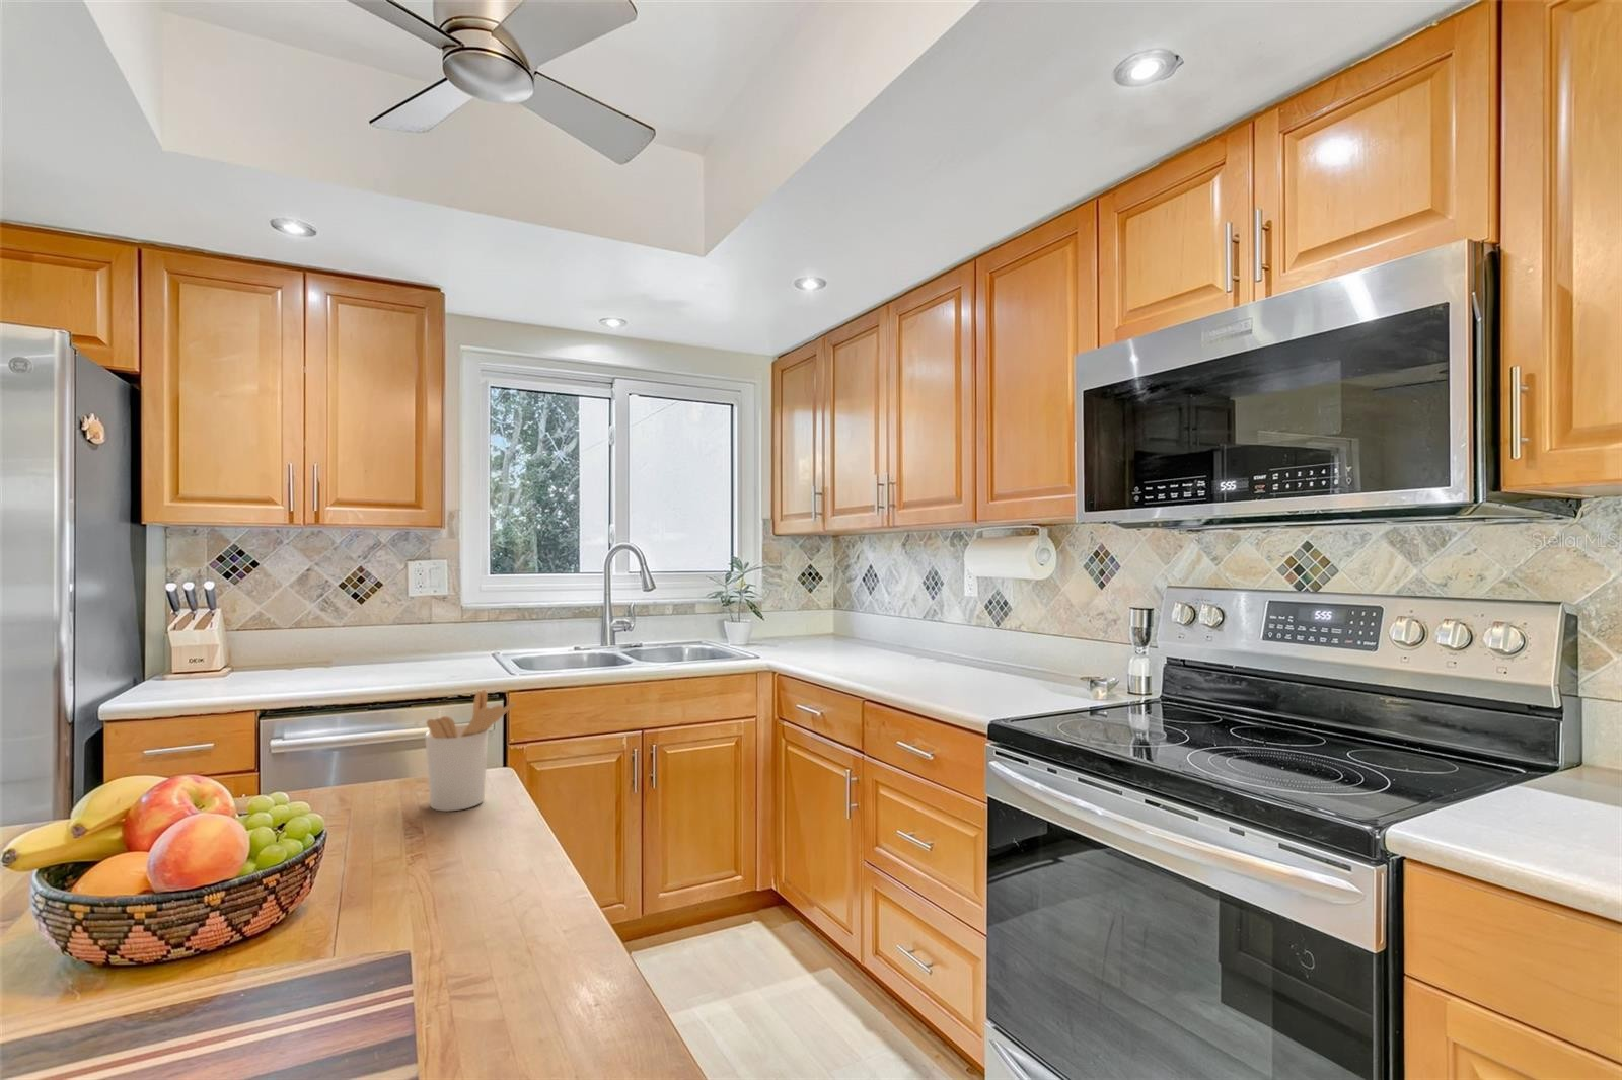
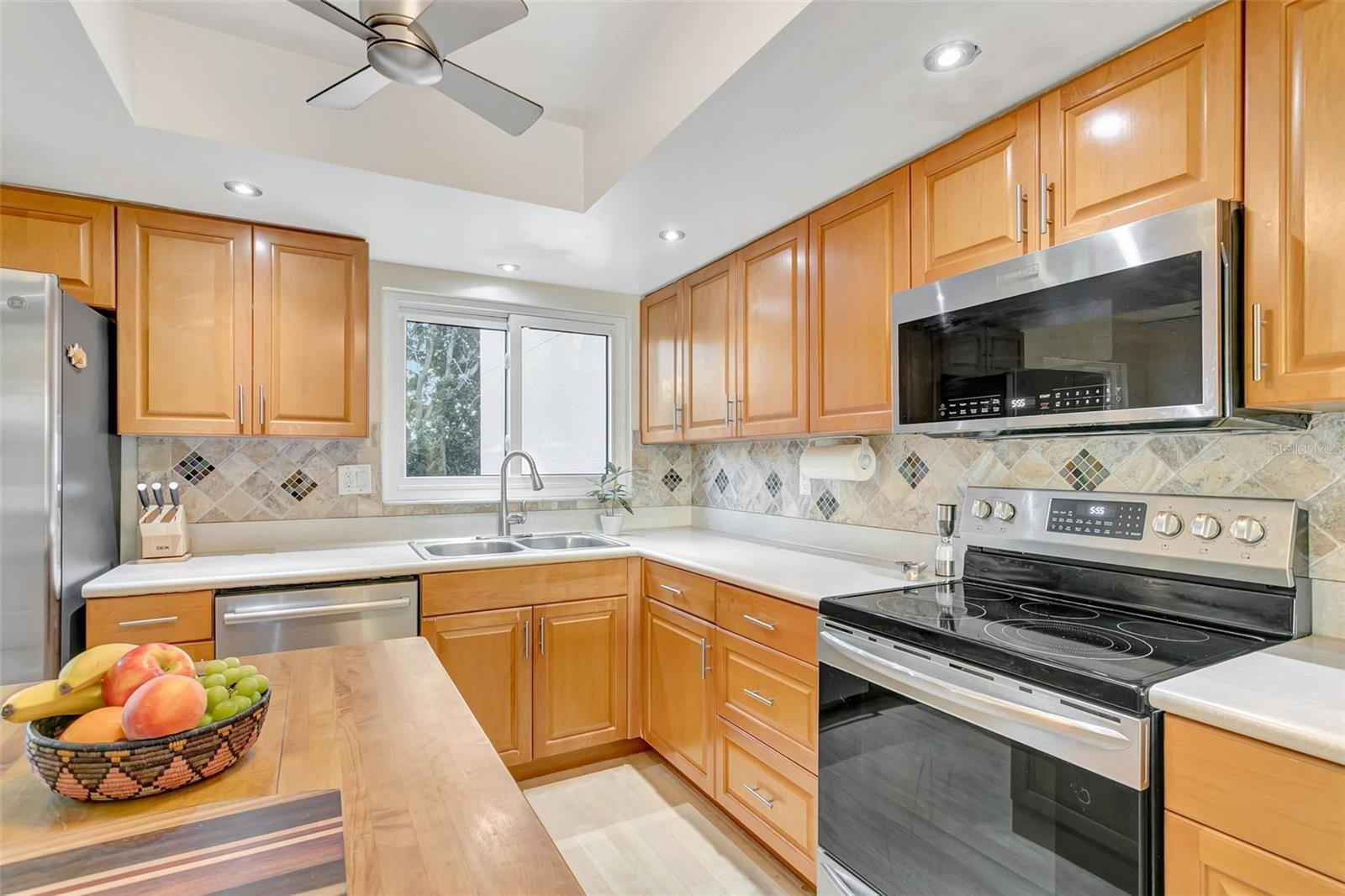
- utensil holder [423,689,517,812]
